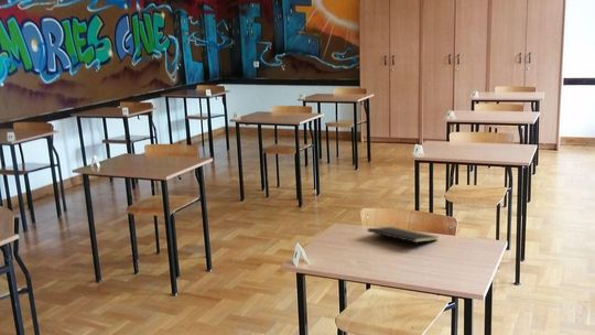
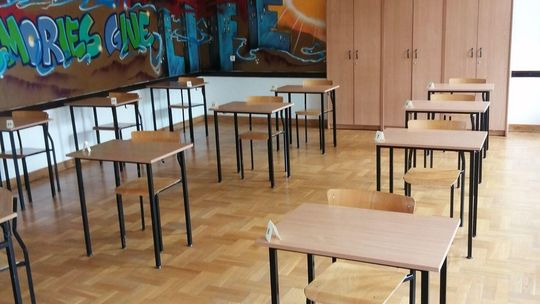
- notepad [367,226,440,251]
